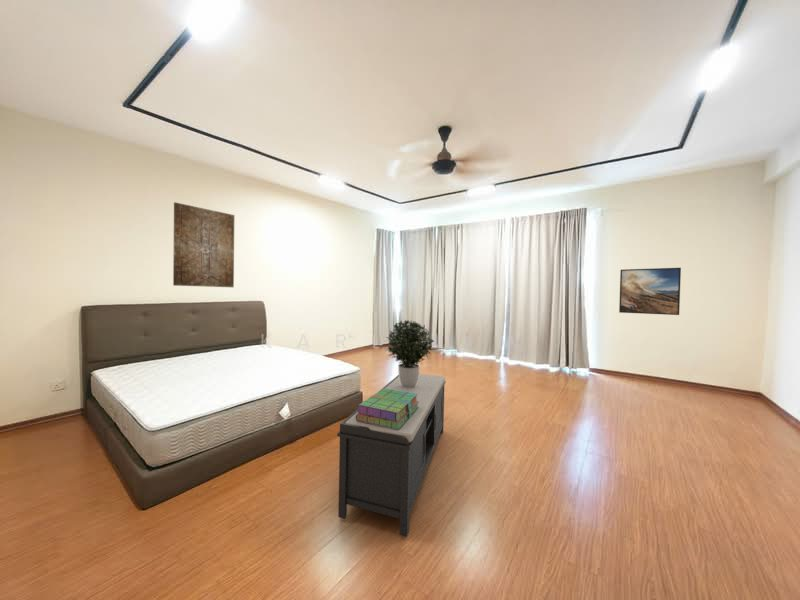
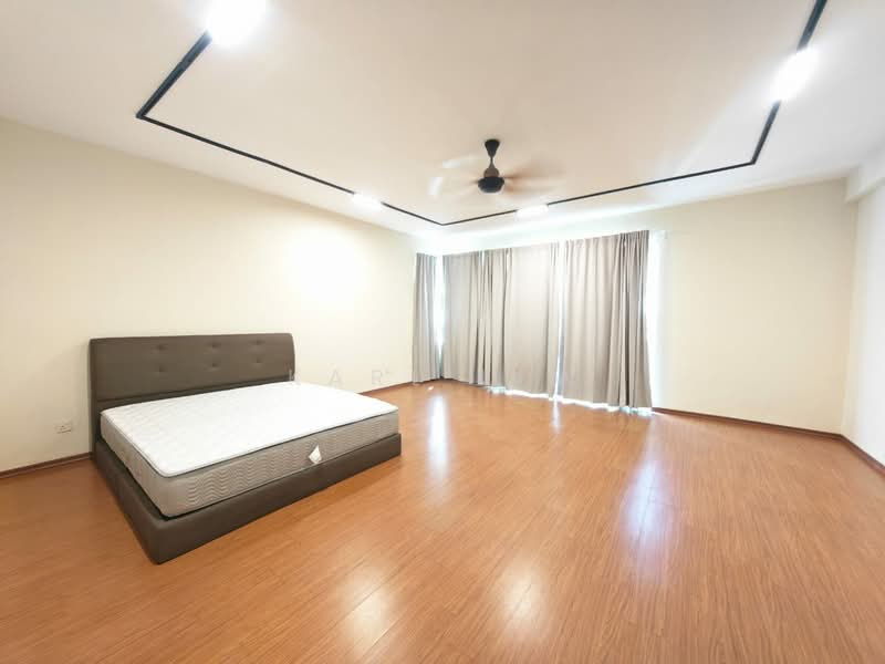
- potted plant [385,319,435,388]
- wall art [172,201,235,288]
- bench [336,372,447,538]
- stack of books [356,389,419,430]
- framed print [618,267,682,316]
